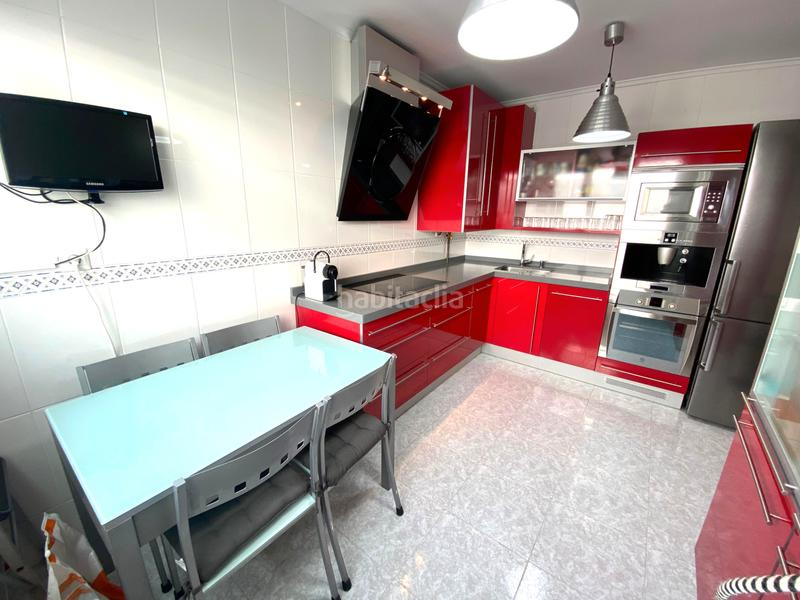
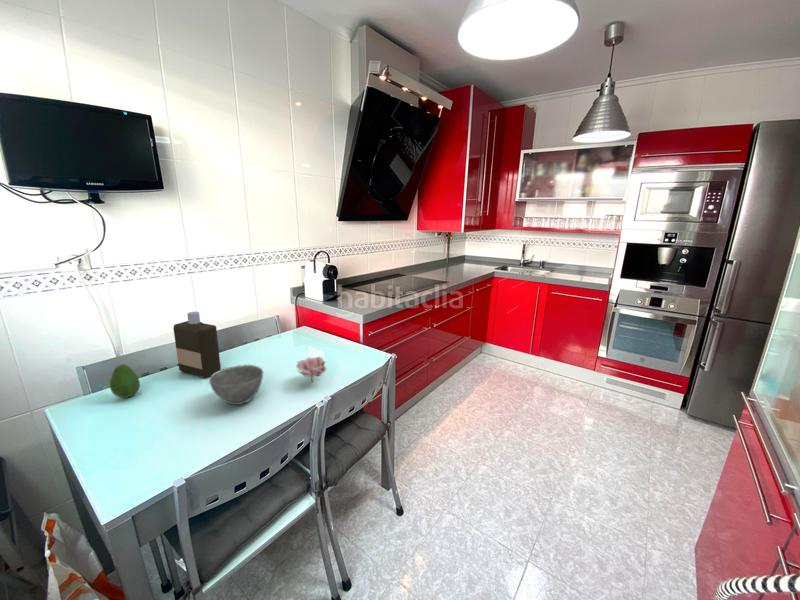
+ bowl [208,364,264,406]
+ fruit [109,363,141,399]
+ flower [295,355,327,384]
+ bottle [172,311,222,379]
